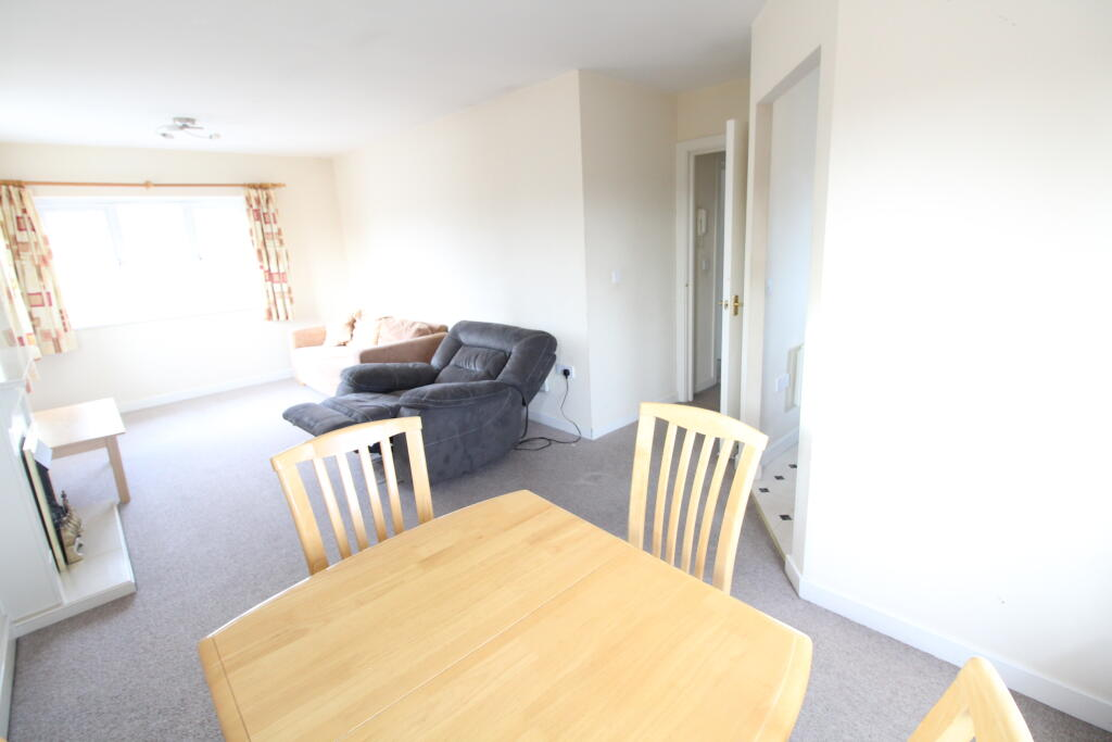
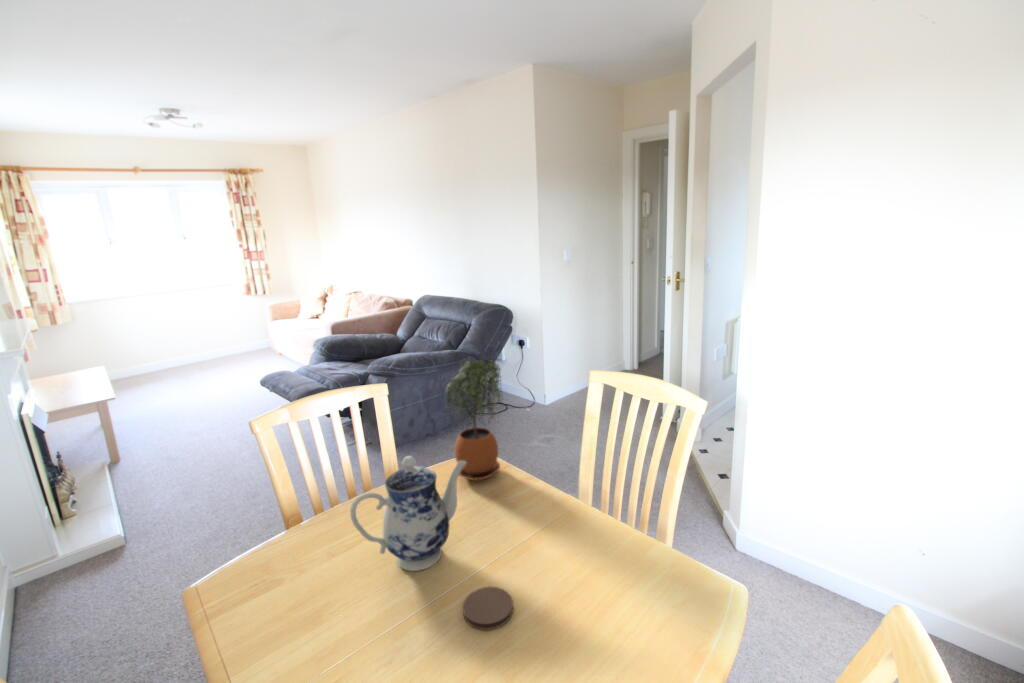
+ coaster [462,586,514,631]
+ teapot [349,455,466,572]
+ potted plant [445,358,504,481]
